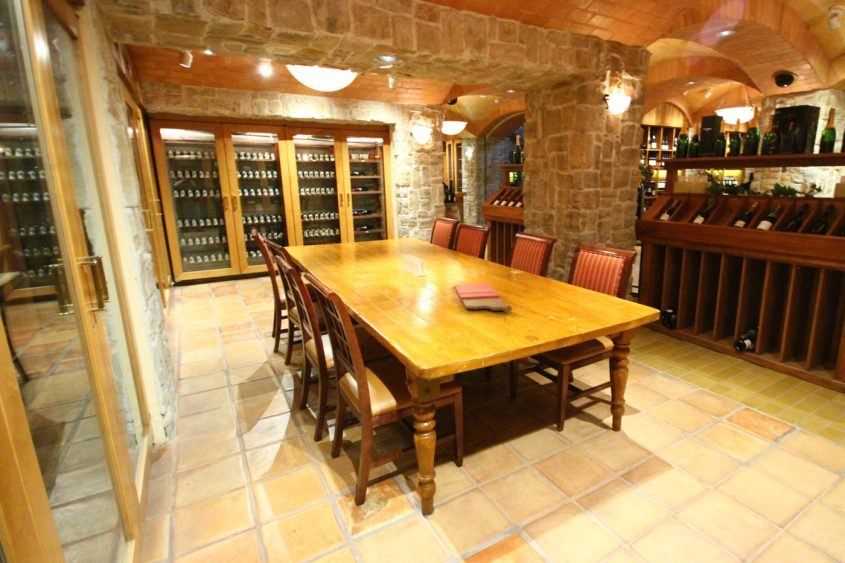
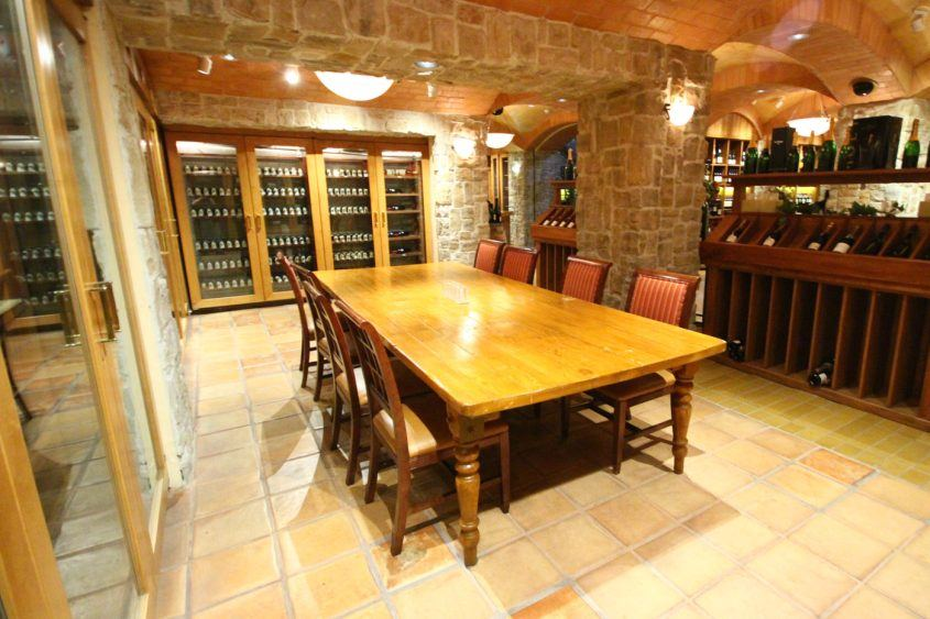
- cutting board [453,282,513,312]
